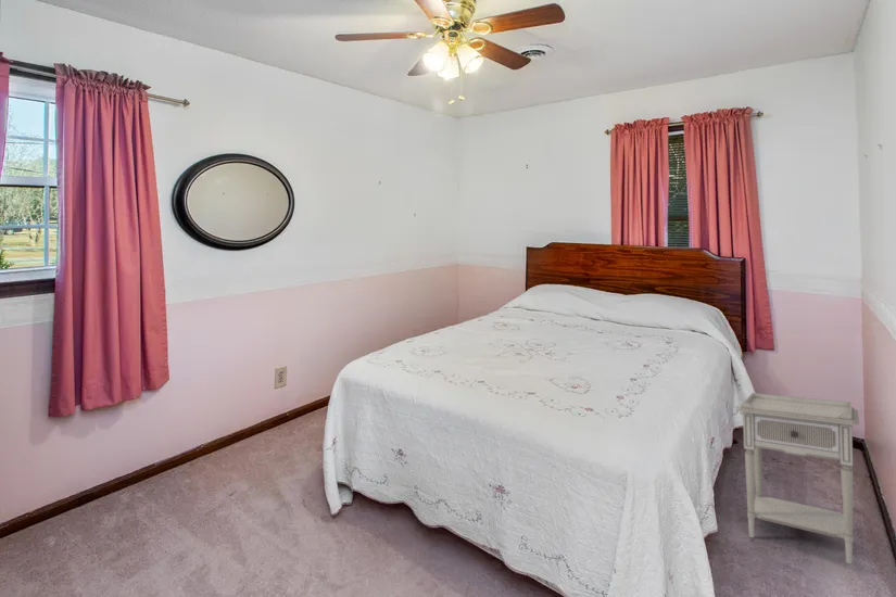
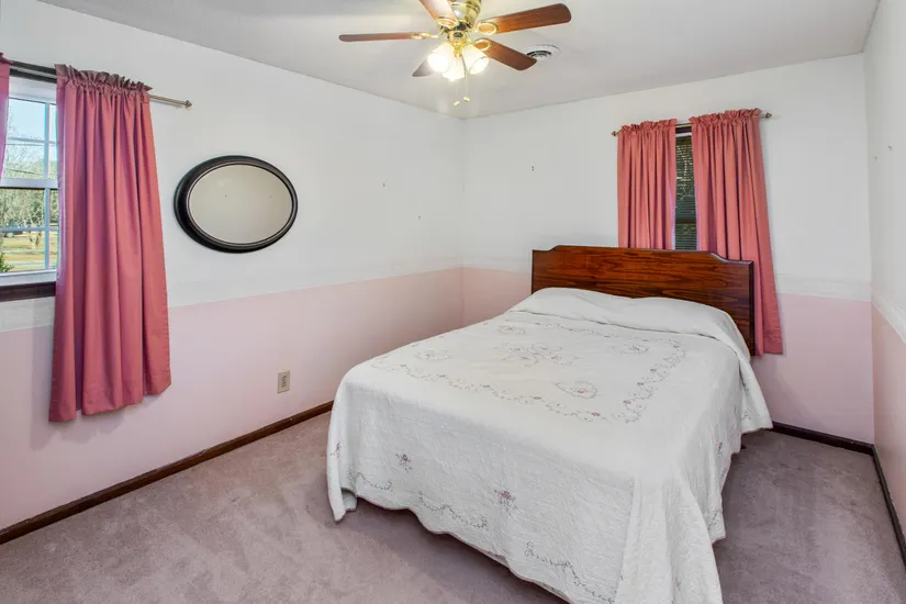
- nightstand [736,392,860,566]
